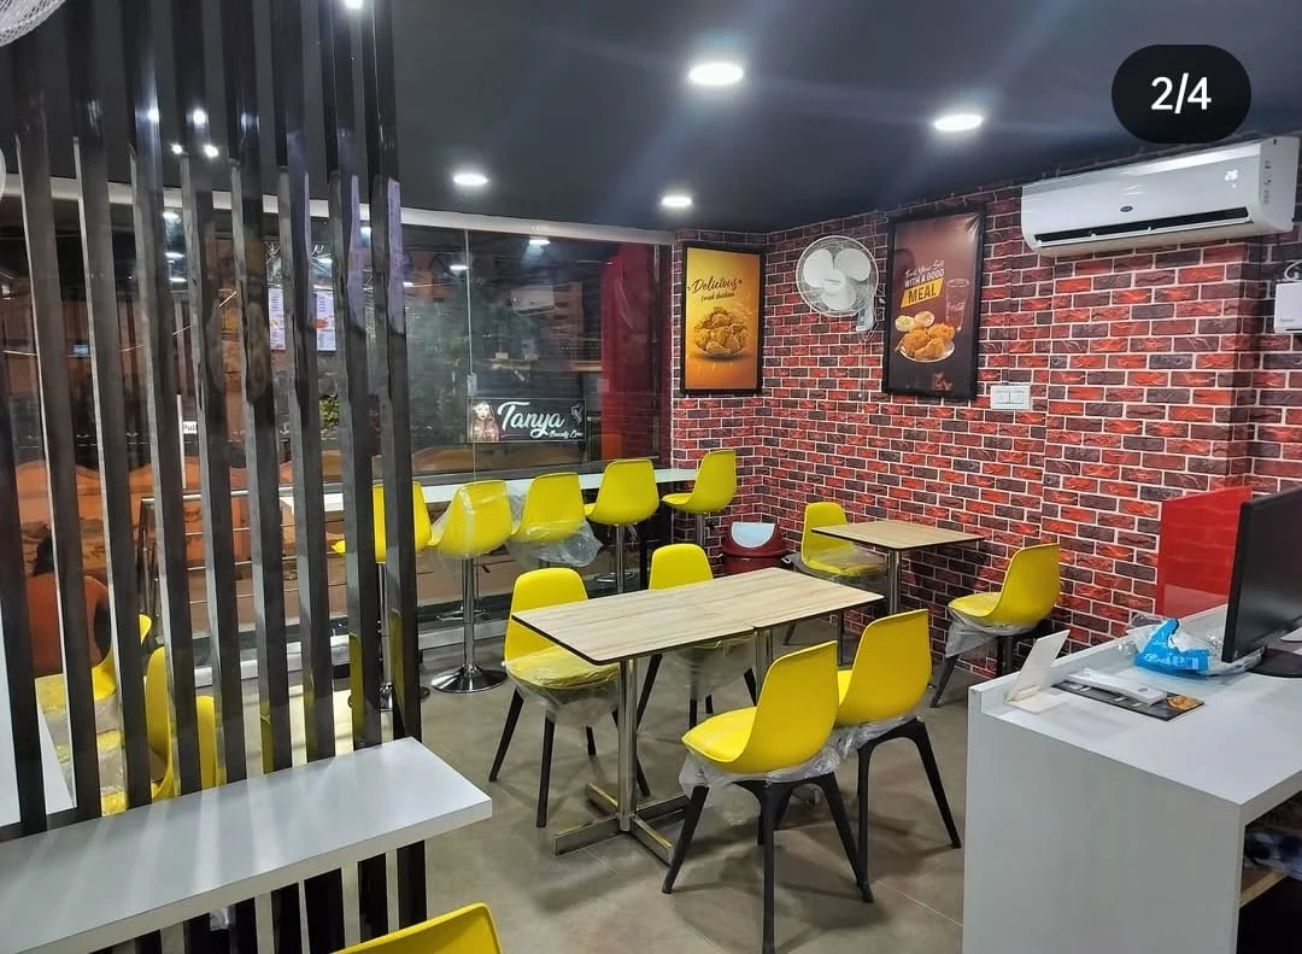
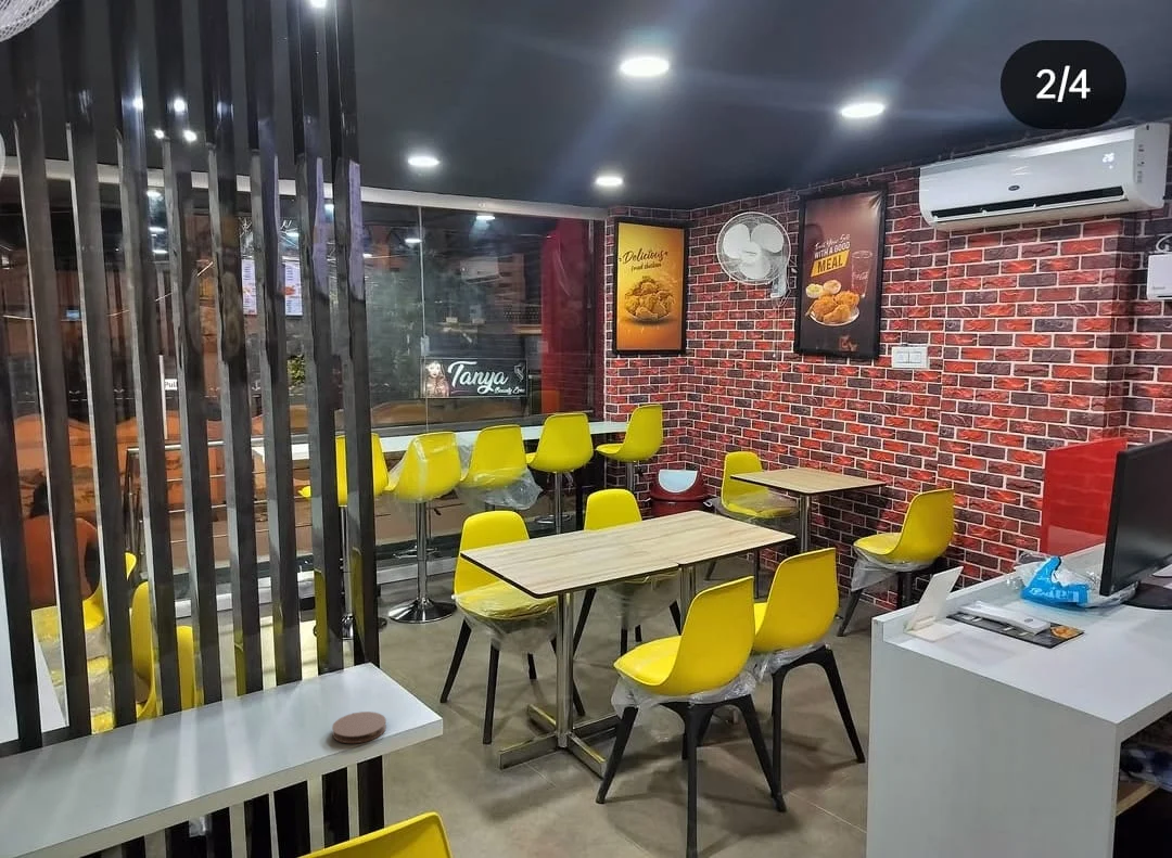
+ coaster [331,710,387,744]
